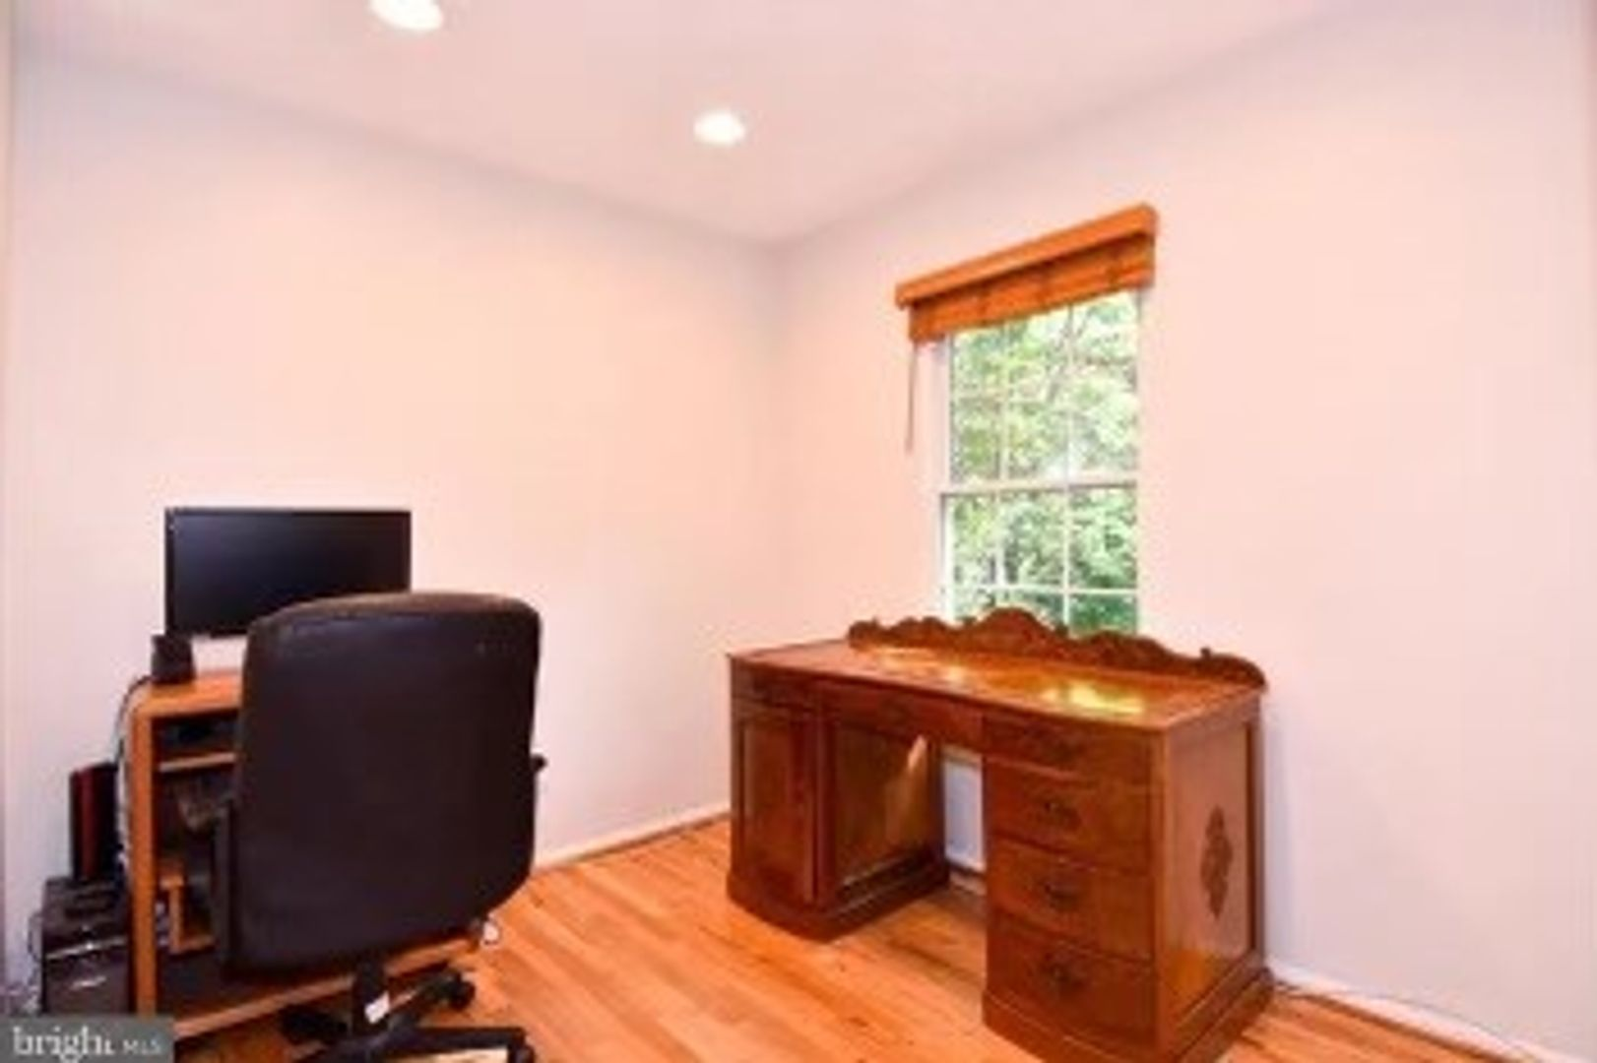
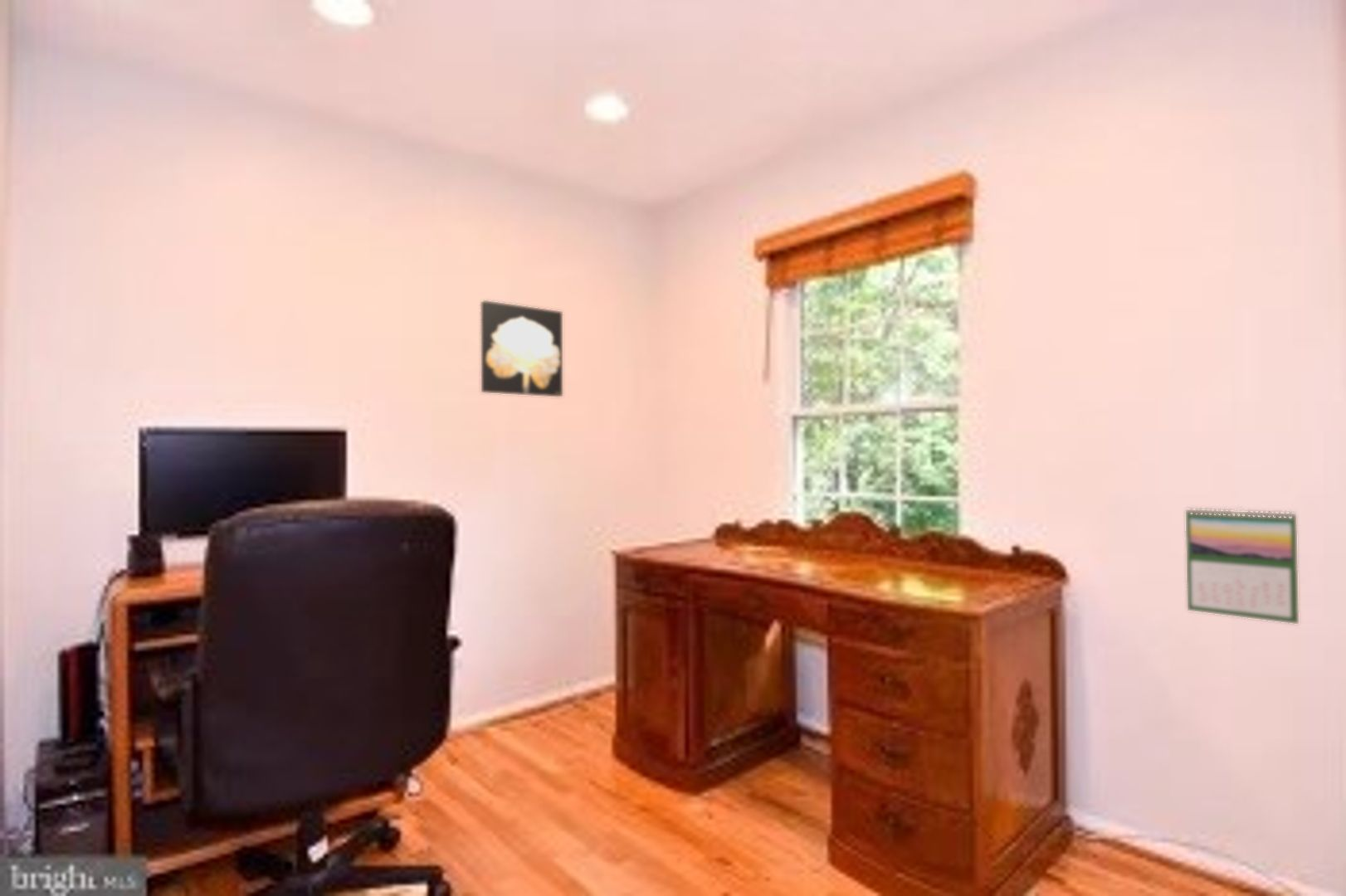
+ wall art [480,299,563,397]
+ calendar [1185,506,1300,625]
